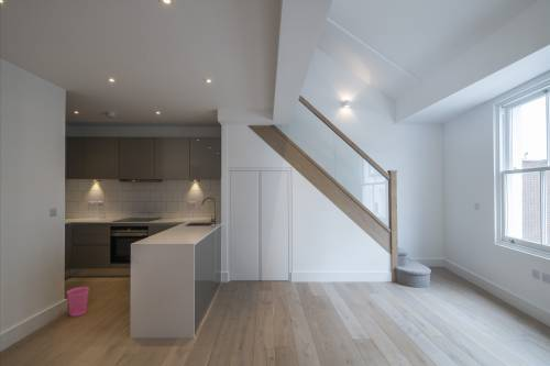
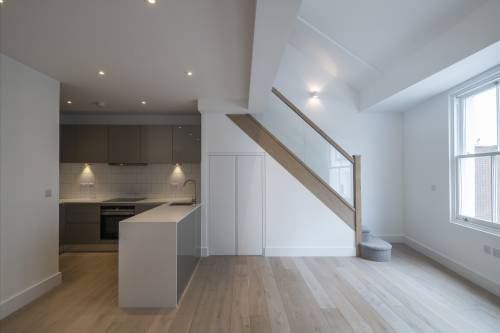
- waste basket [66,286,90,318]
